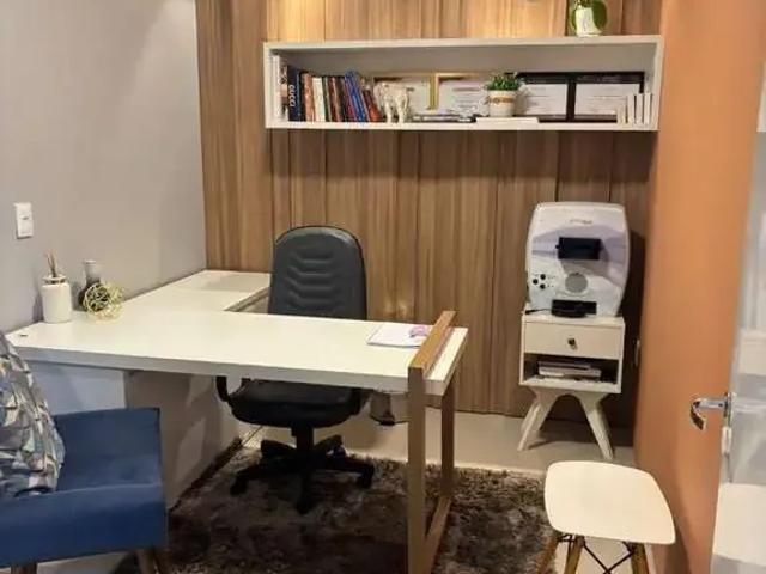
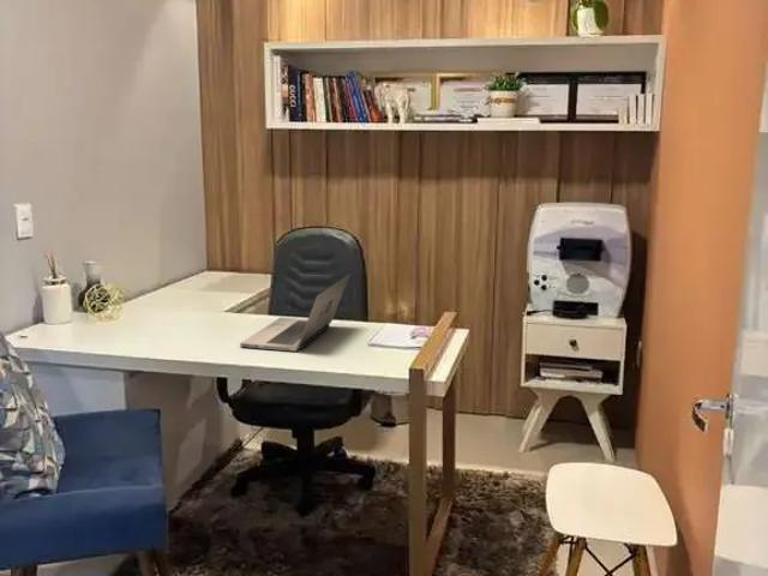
+ laptop [239,274,350,352]
